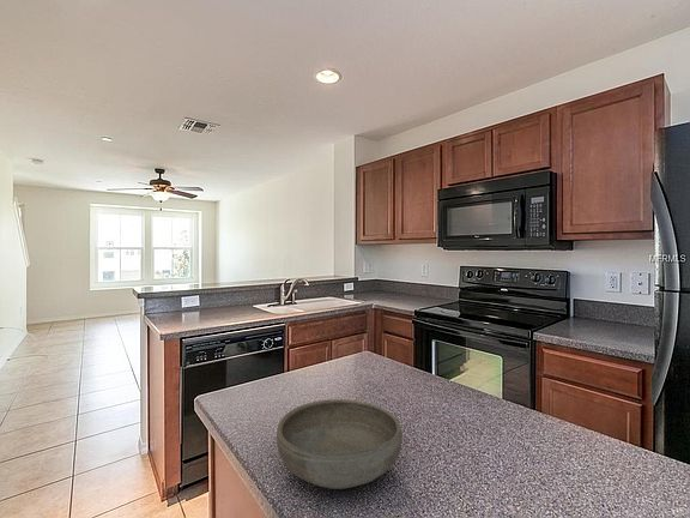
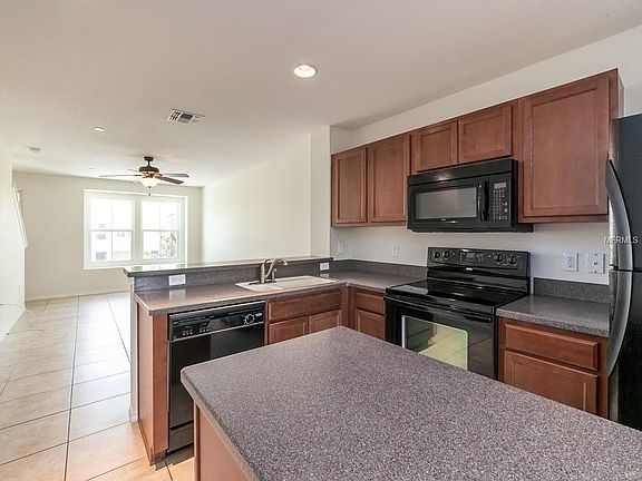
- bowl [276,398,404,490]
